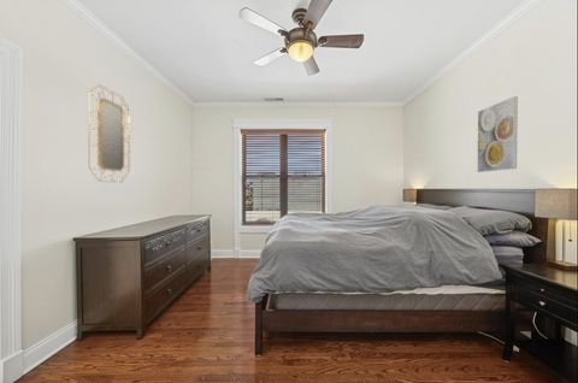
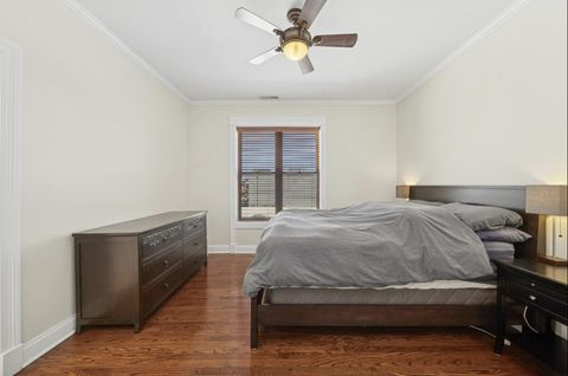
- home mirror [87,83,131,183]
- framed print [477,95,519,173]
